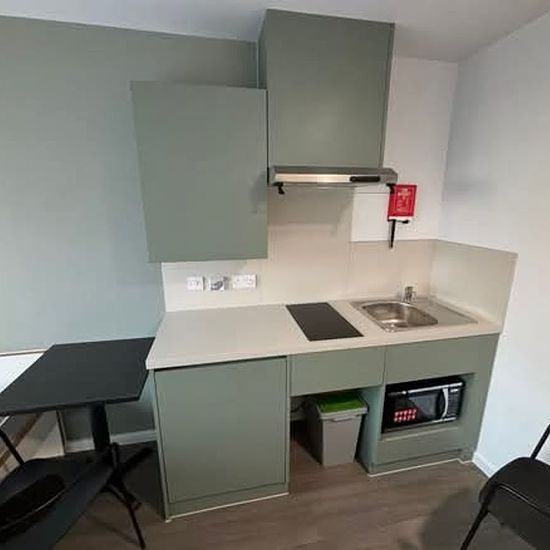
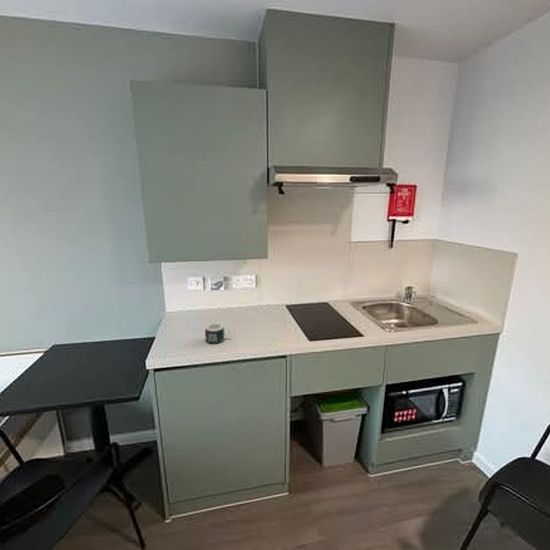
+ mug [204,322,232,344]
